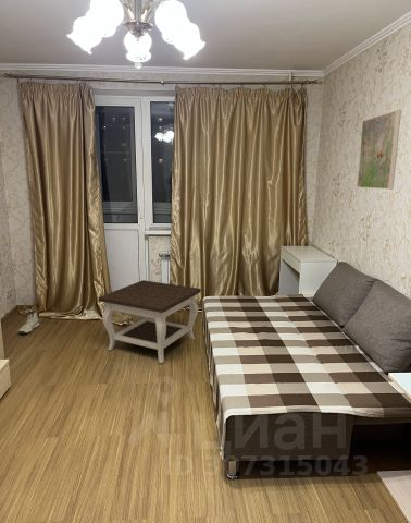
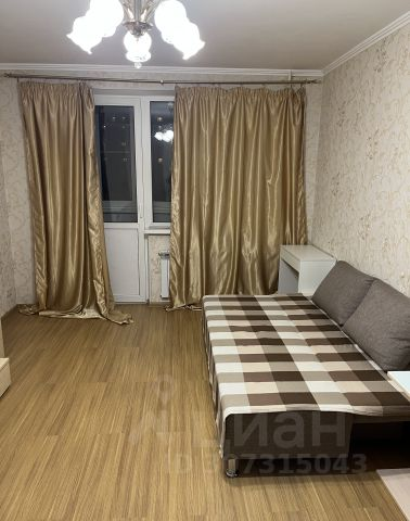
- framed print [356,109,402,191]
- sneaker [17,311,40,335]
- side table [97,279,202,365]
